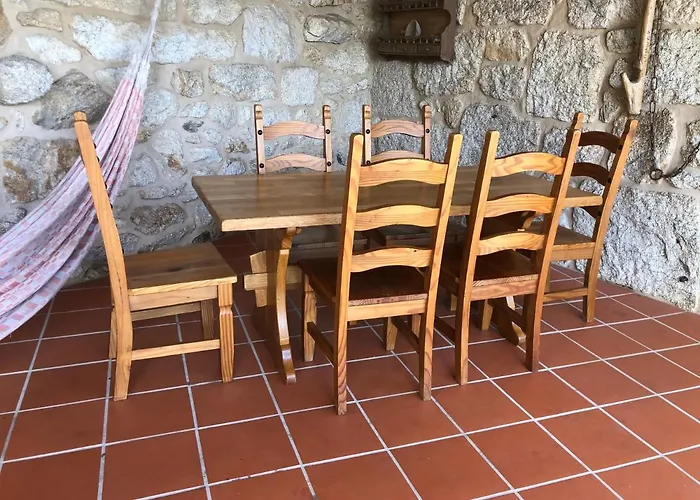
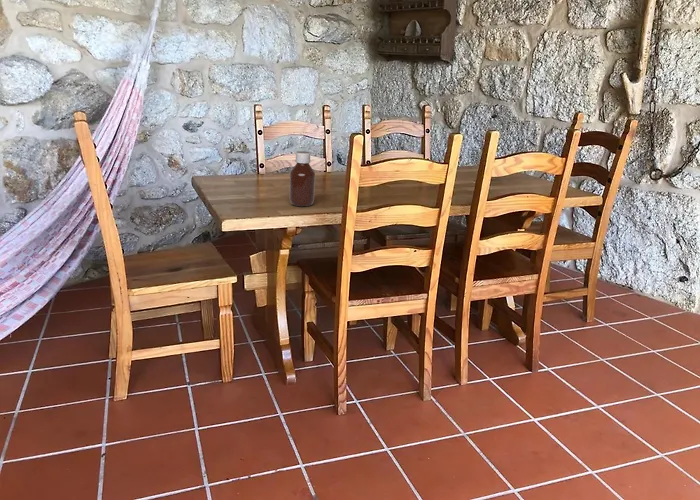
+ bottle [289,150,316,207]
